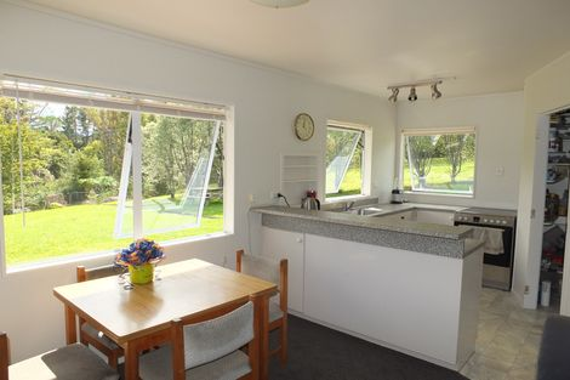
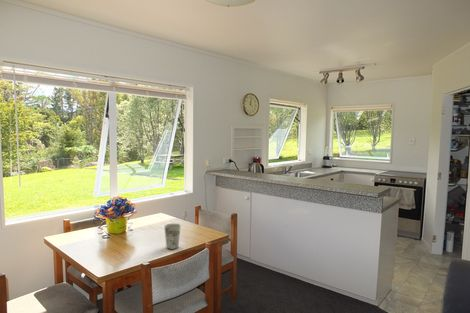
+ cup [163,223,182,250]
